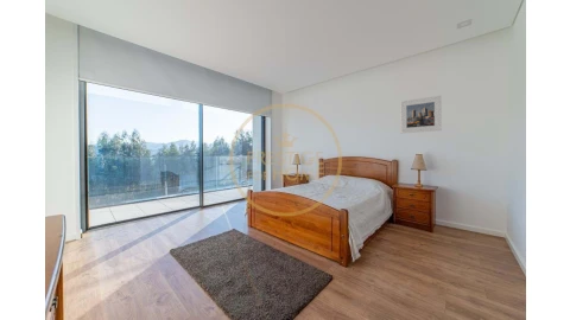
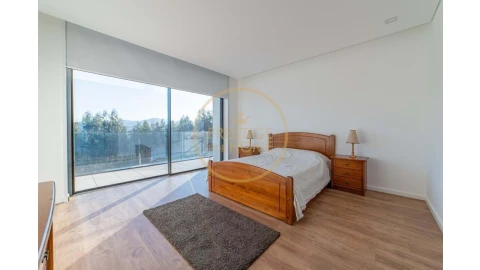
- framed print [399,95,443,134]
